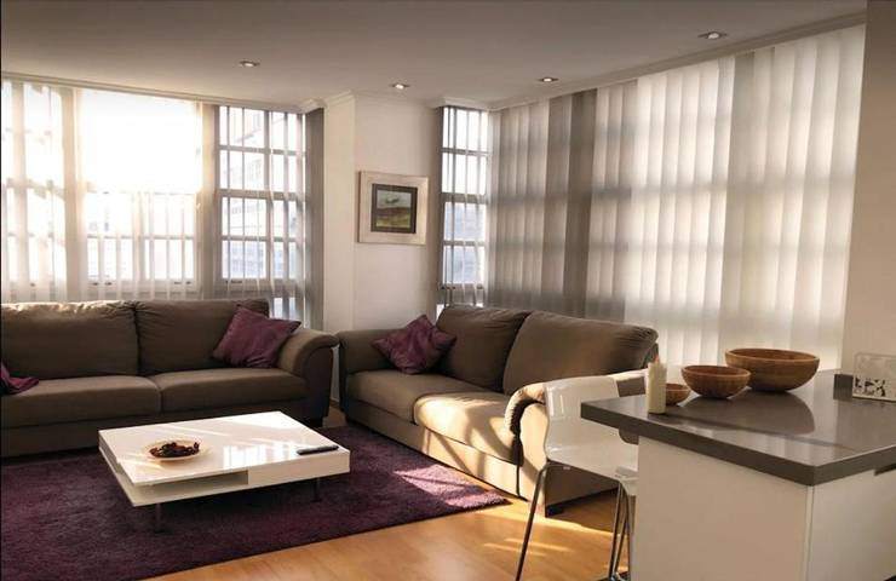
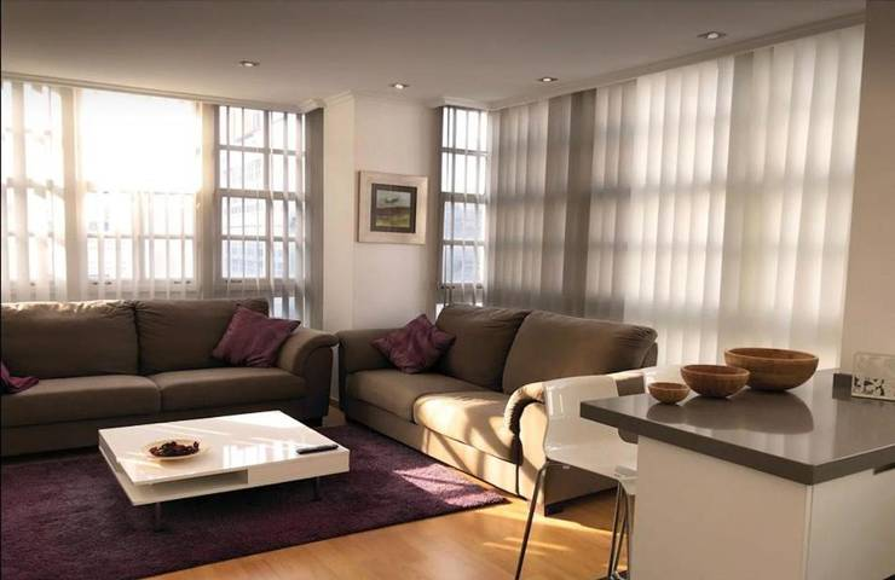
- candle [645,352,668,414]
